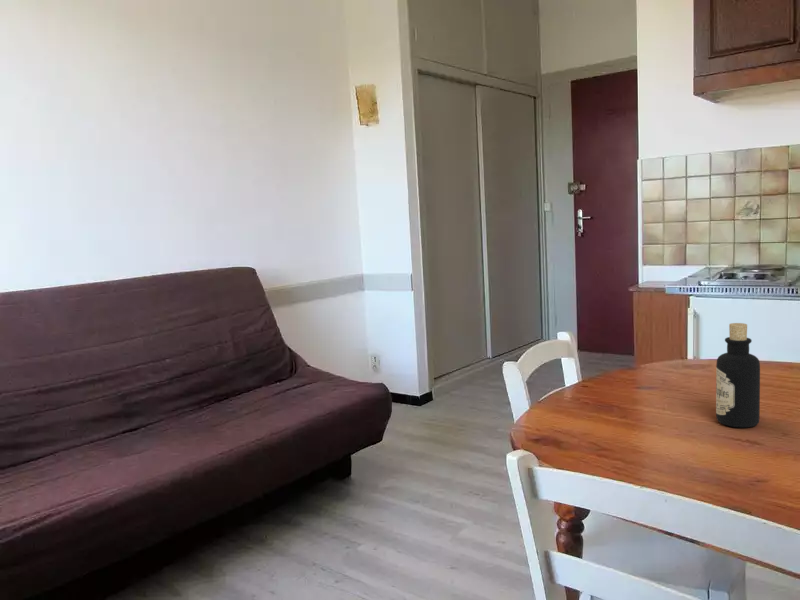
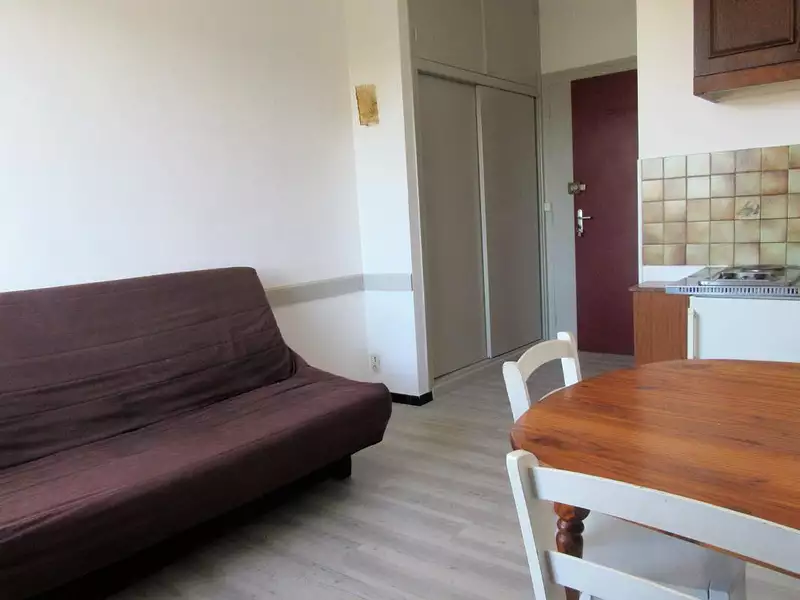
- bottle [715,322,761,428]
